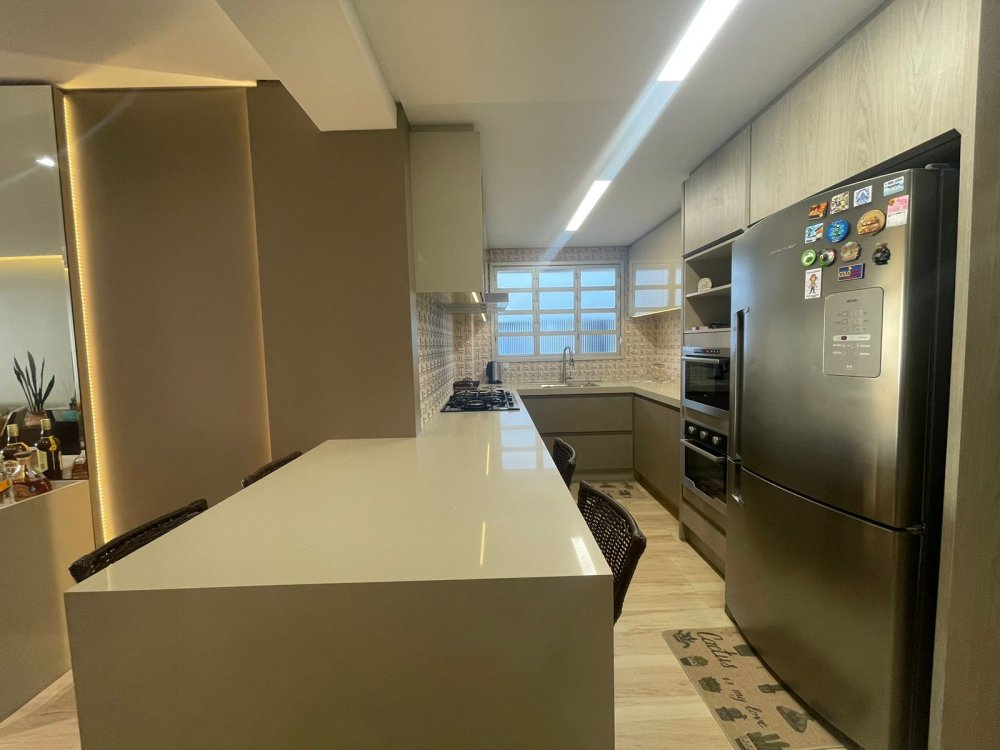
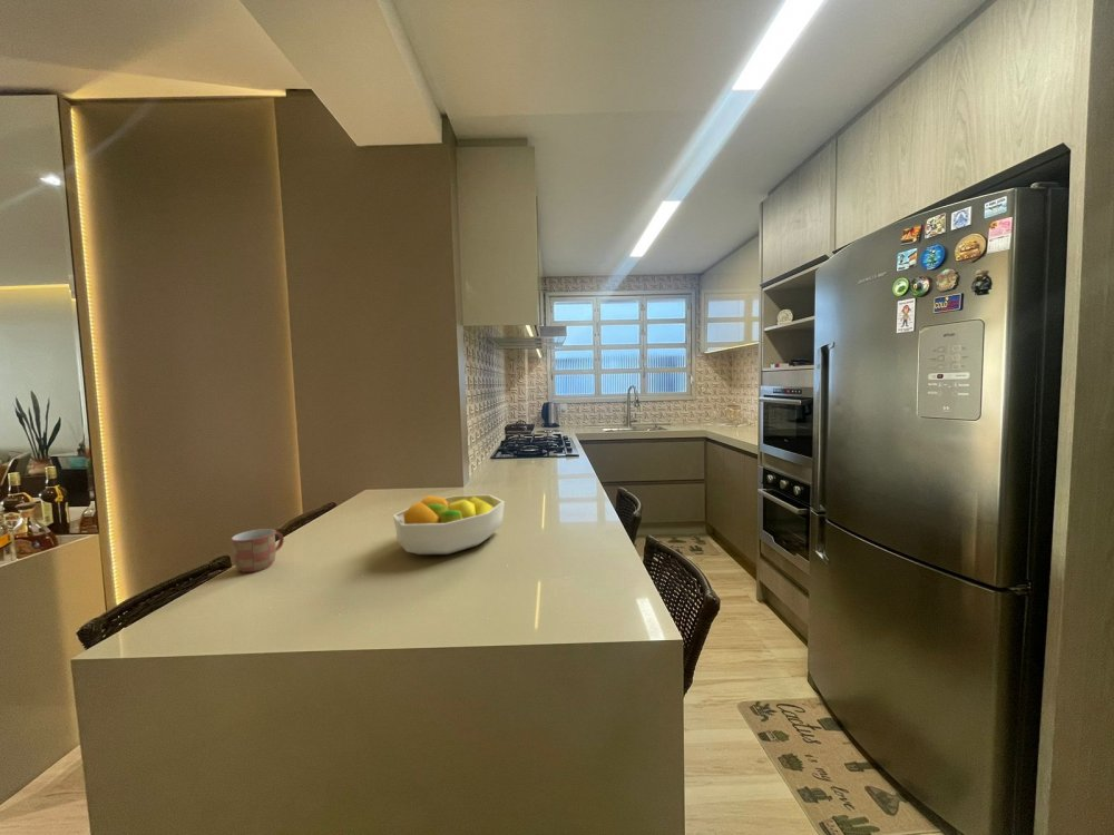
+ fruit bowl [392,493,506,556]
+ mug [229,528,285,573]
